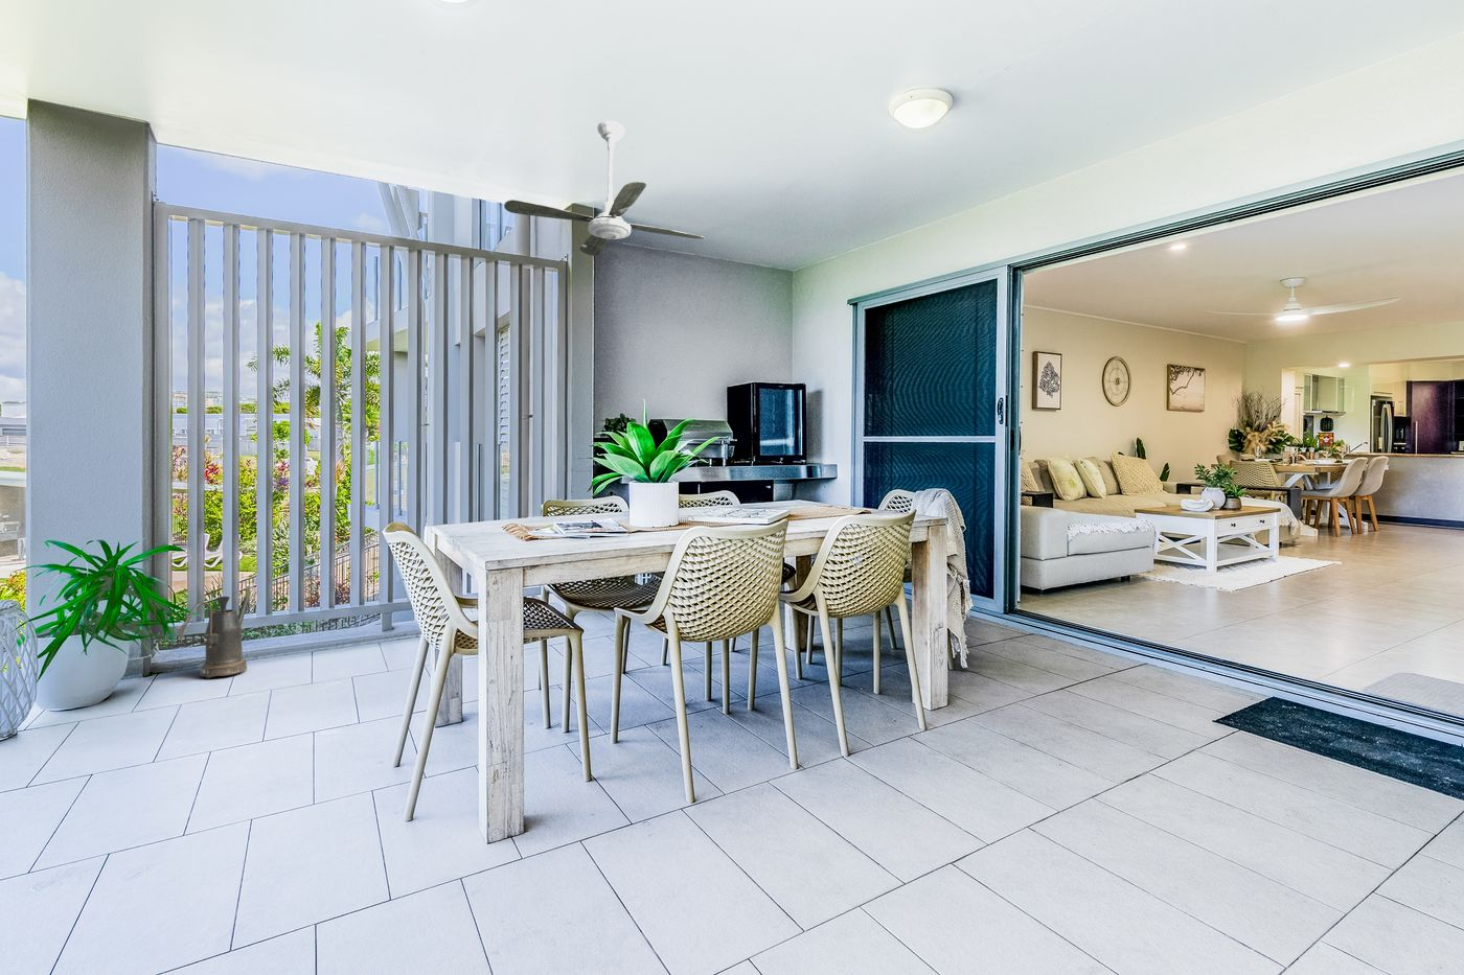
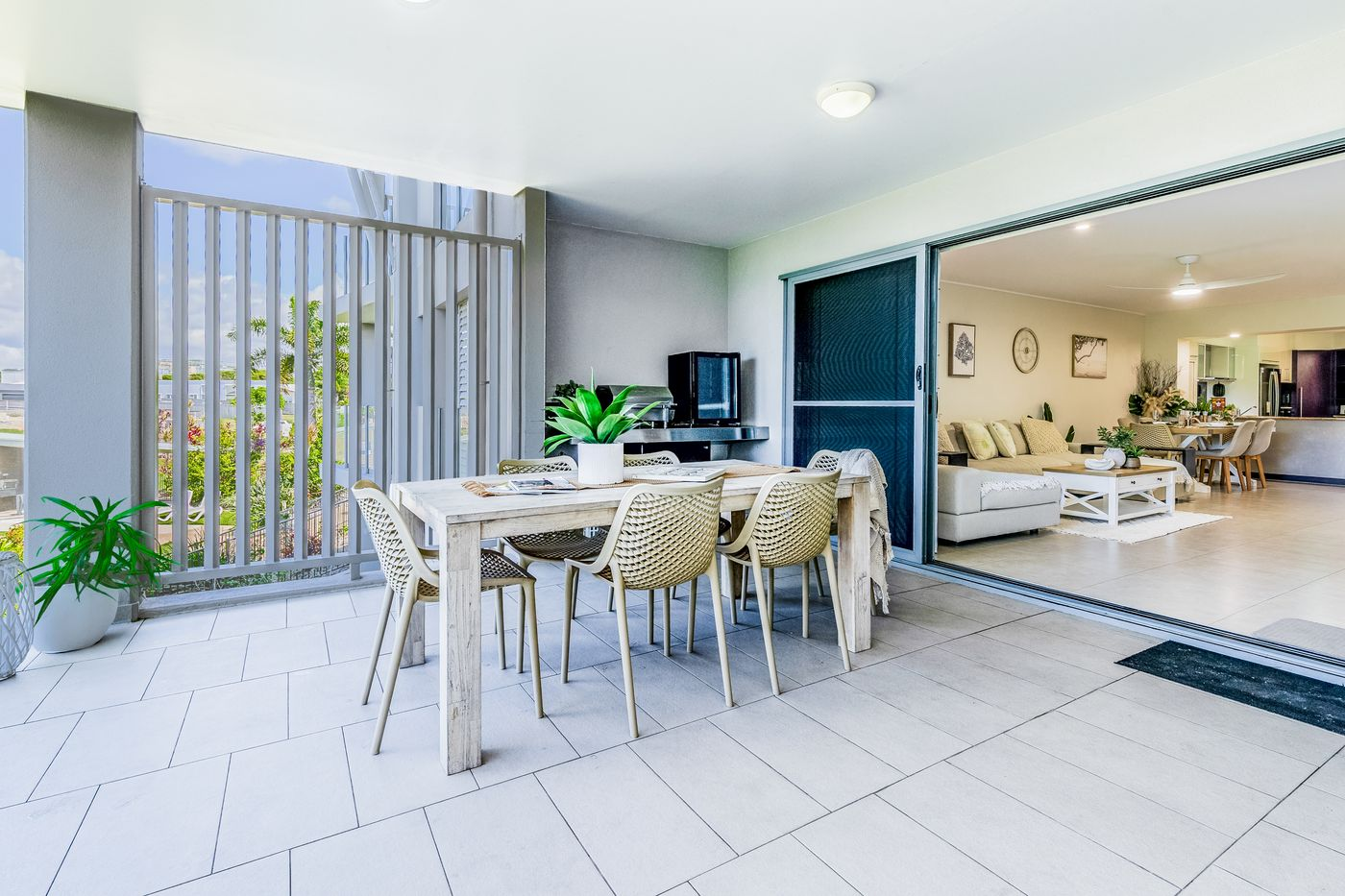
- ceiling fan [503,120,705,257]
- watering can [177,595,250,679]
